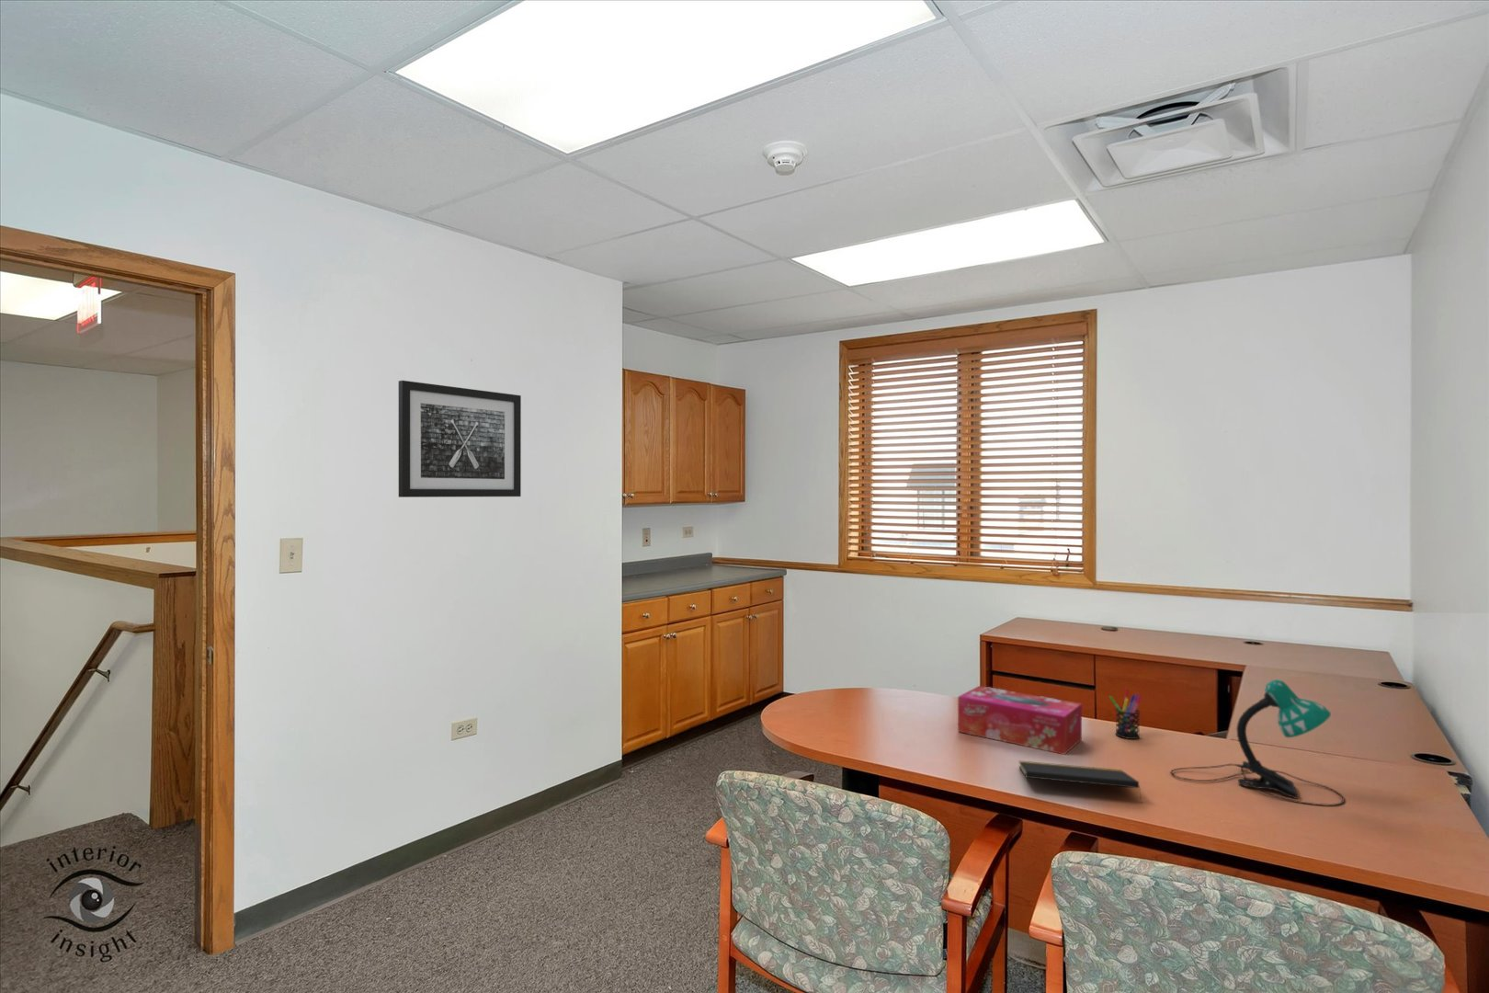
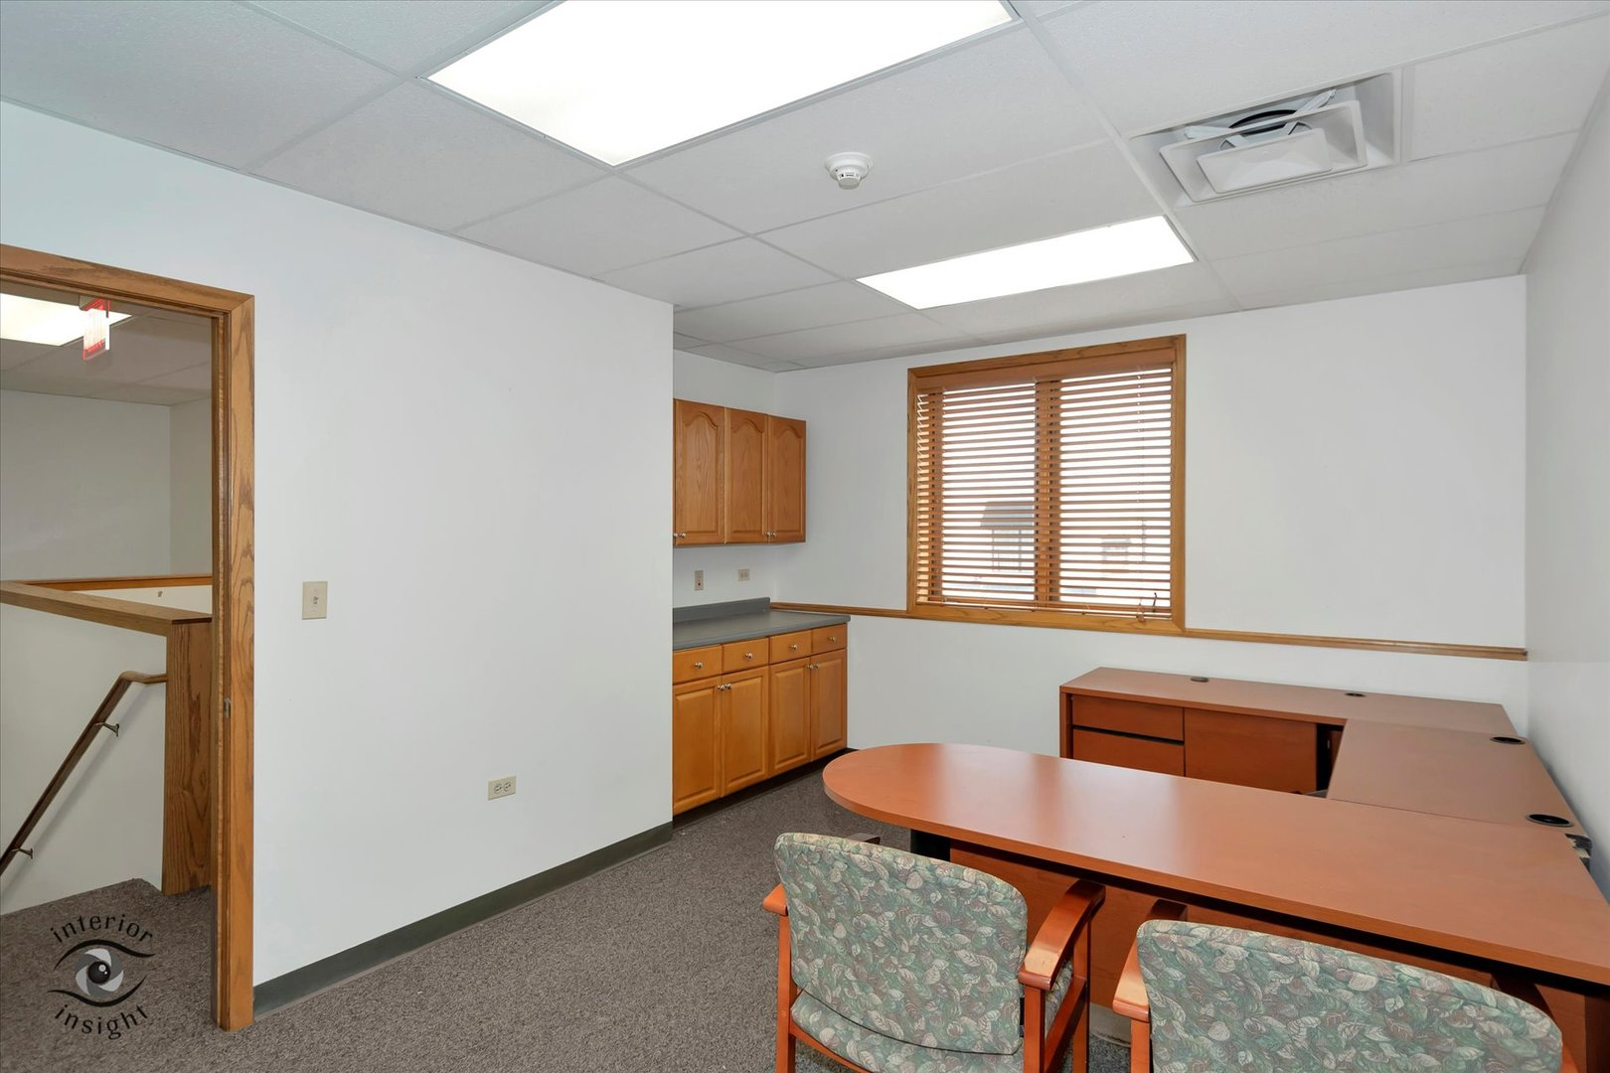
- notepad [1017,759,1142,802]
- pen holder [1109,688,1141,740]
- wall art [398,380,522,499]
- tissue box [957,685,1082,756]
- desk lamp [1169,678,1346,807]
